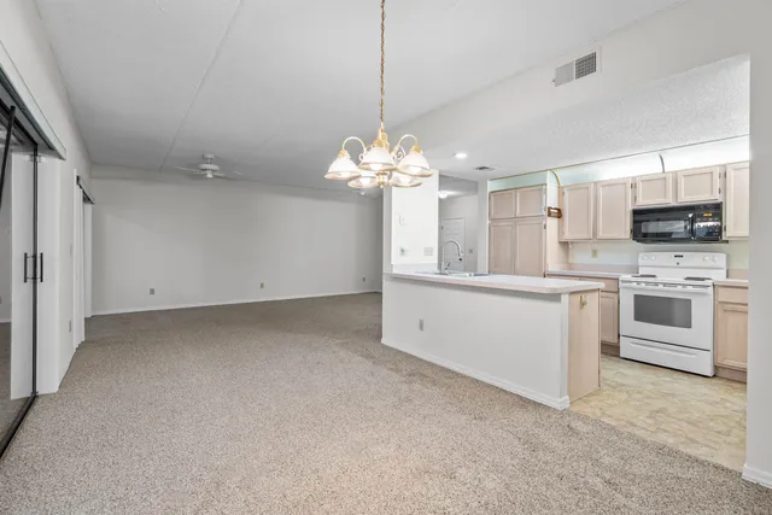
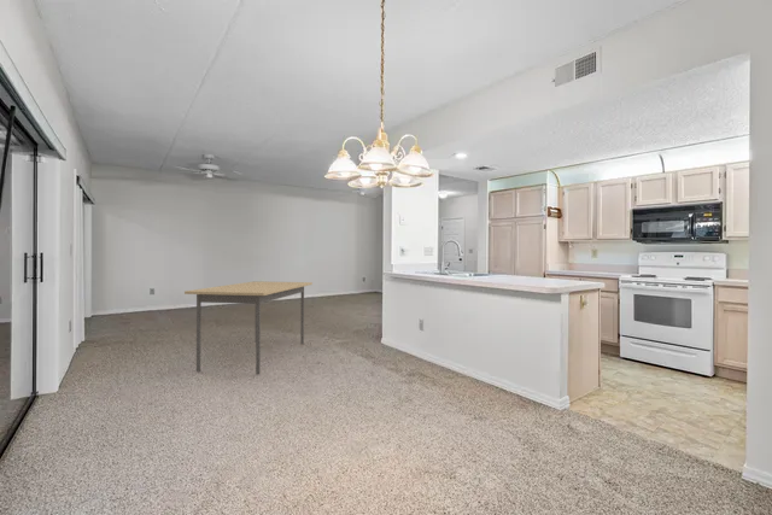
+ dining table [183,280,314,375]
